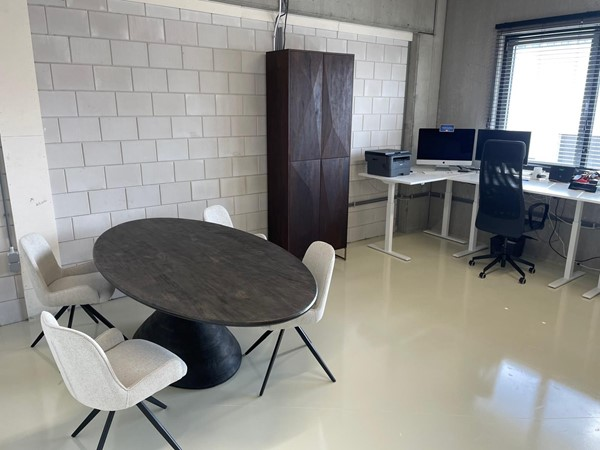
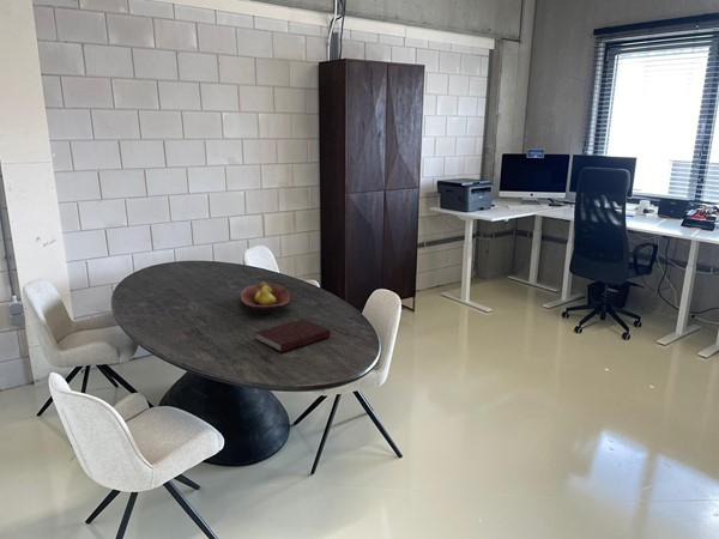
+ notebook [254,317,332,353]
+ fruit bowl [238,281,291,316]
